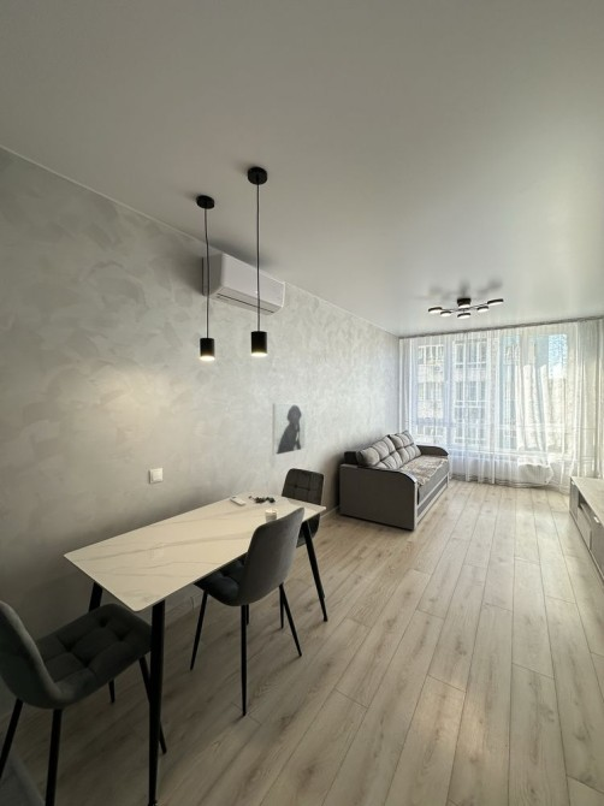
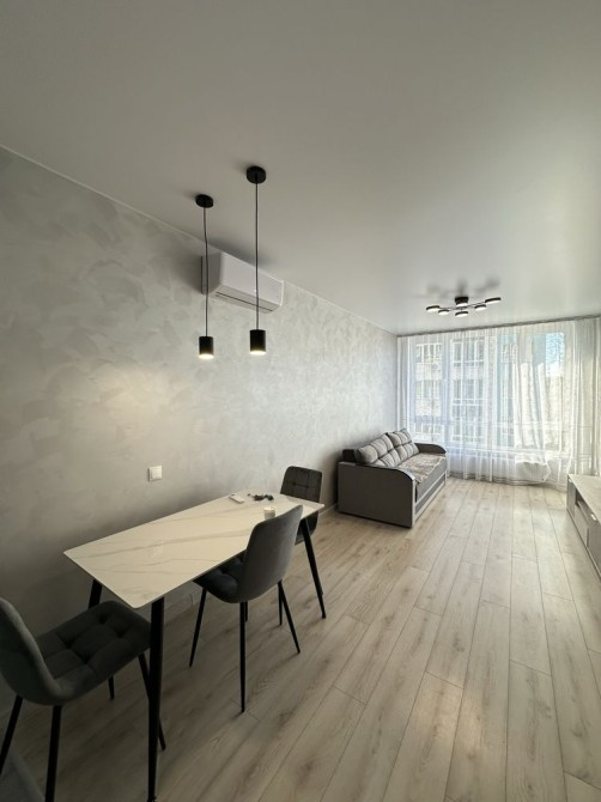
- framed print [272,402,307,457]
